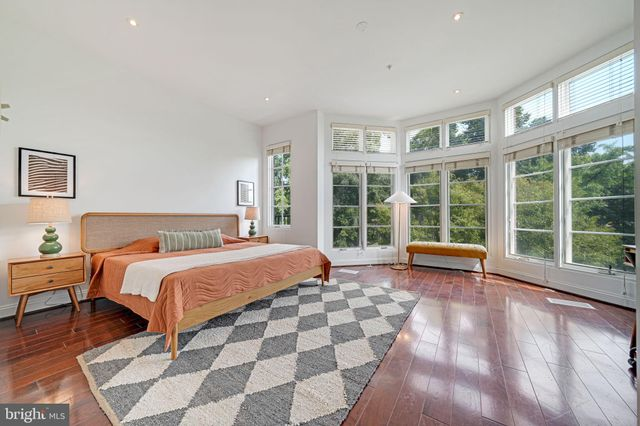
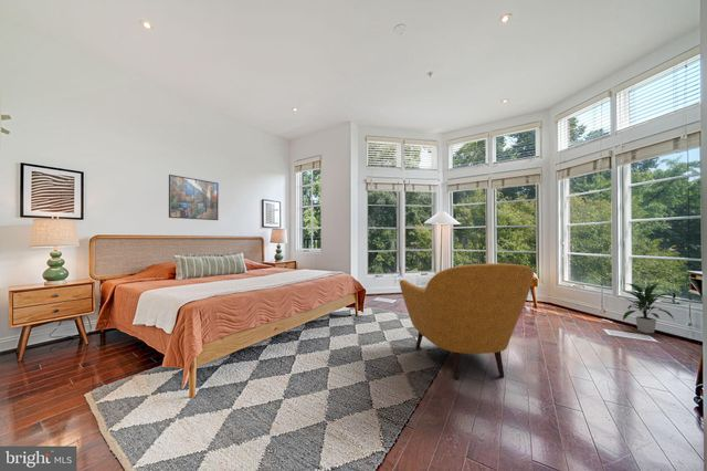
+ armchair [399,262,535,380]
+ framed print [168,174,220,221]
+ indoor plant [621,282,676,334]
